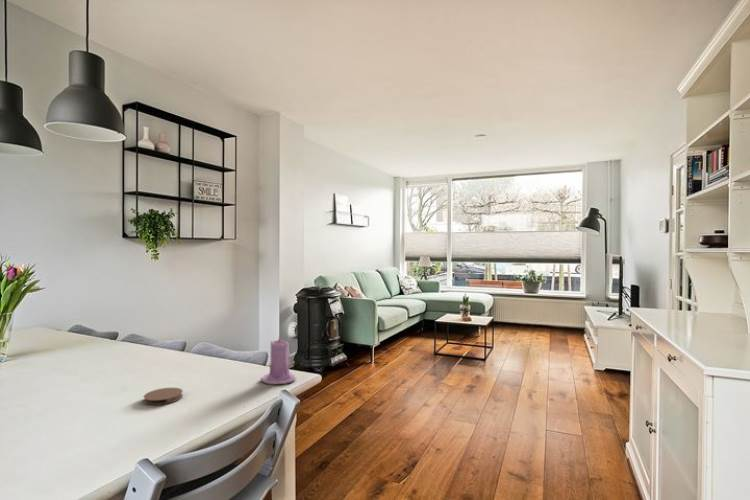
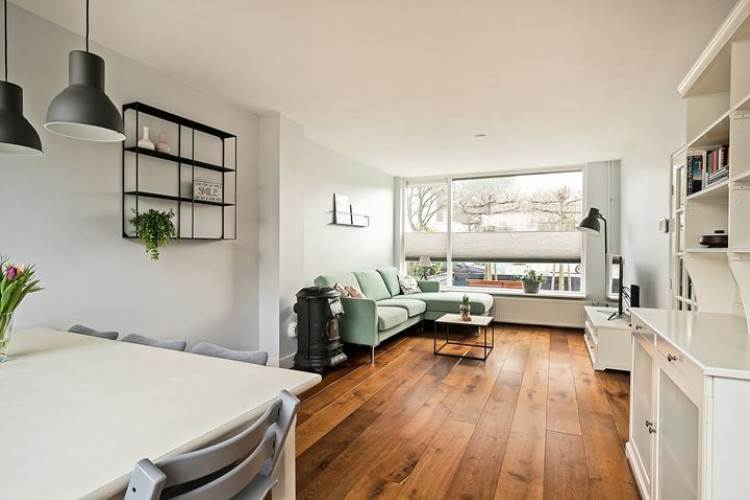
- coaster [143,387,184,406]
- candle [260,337,297,385]
